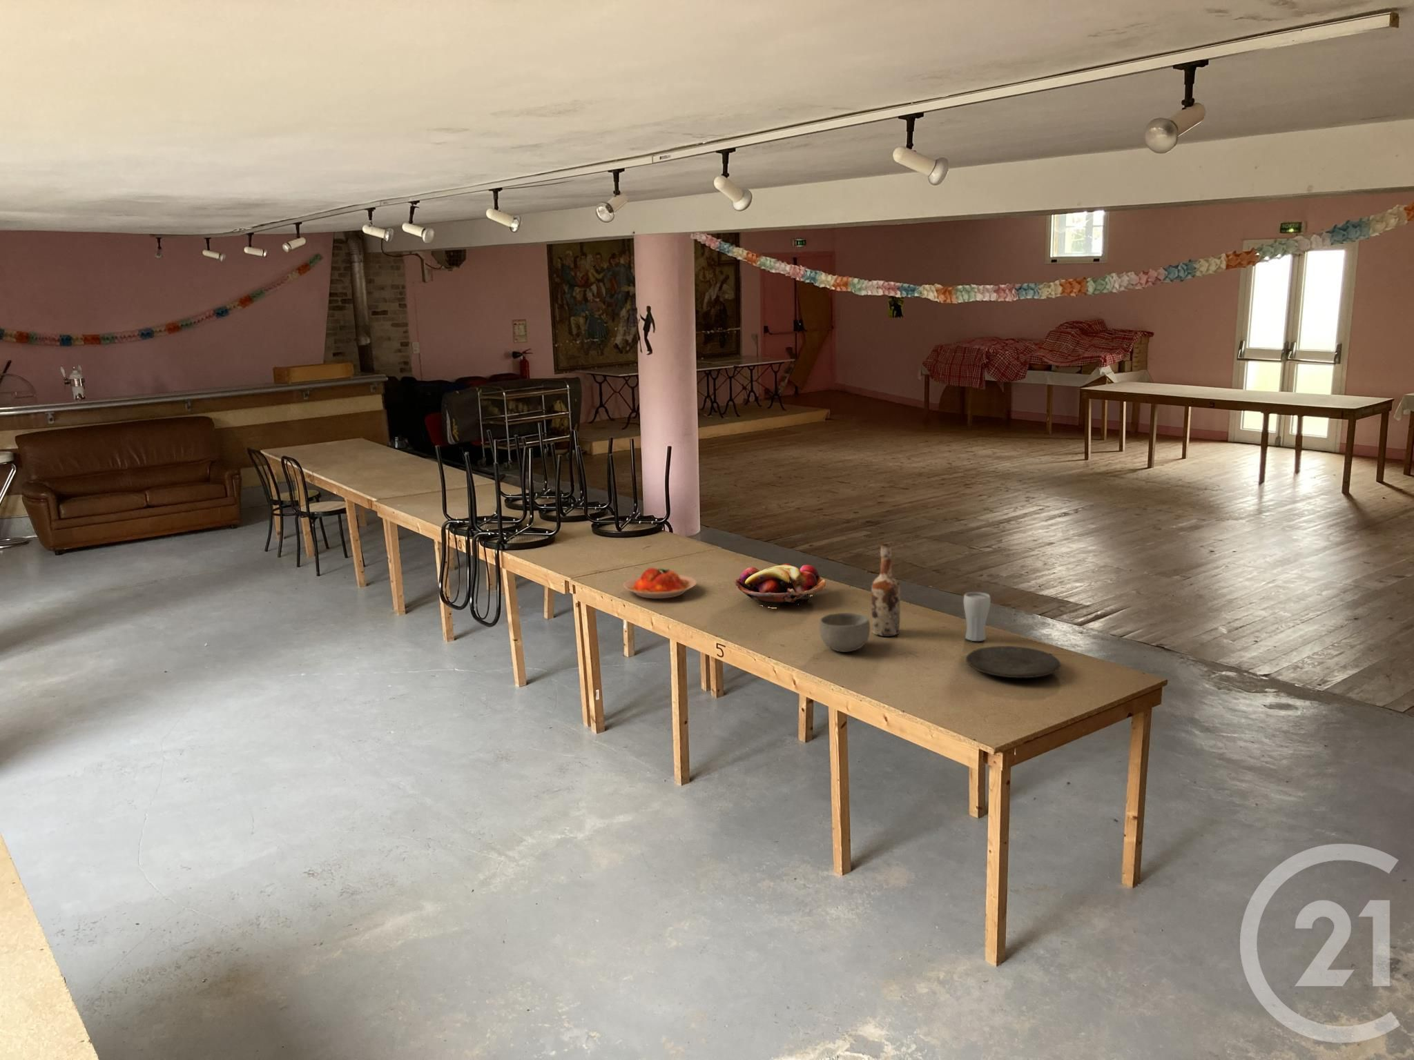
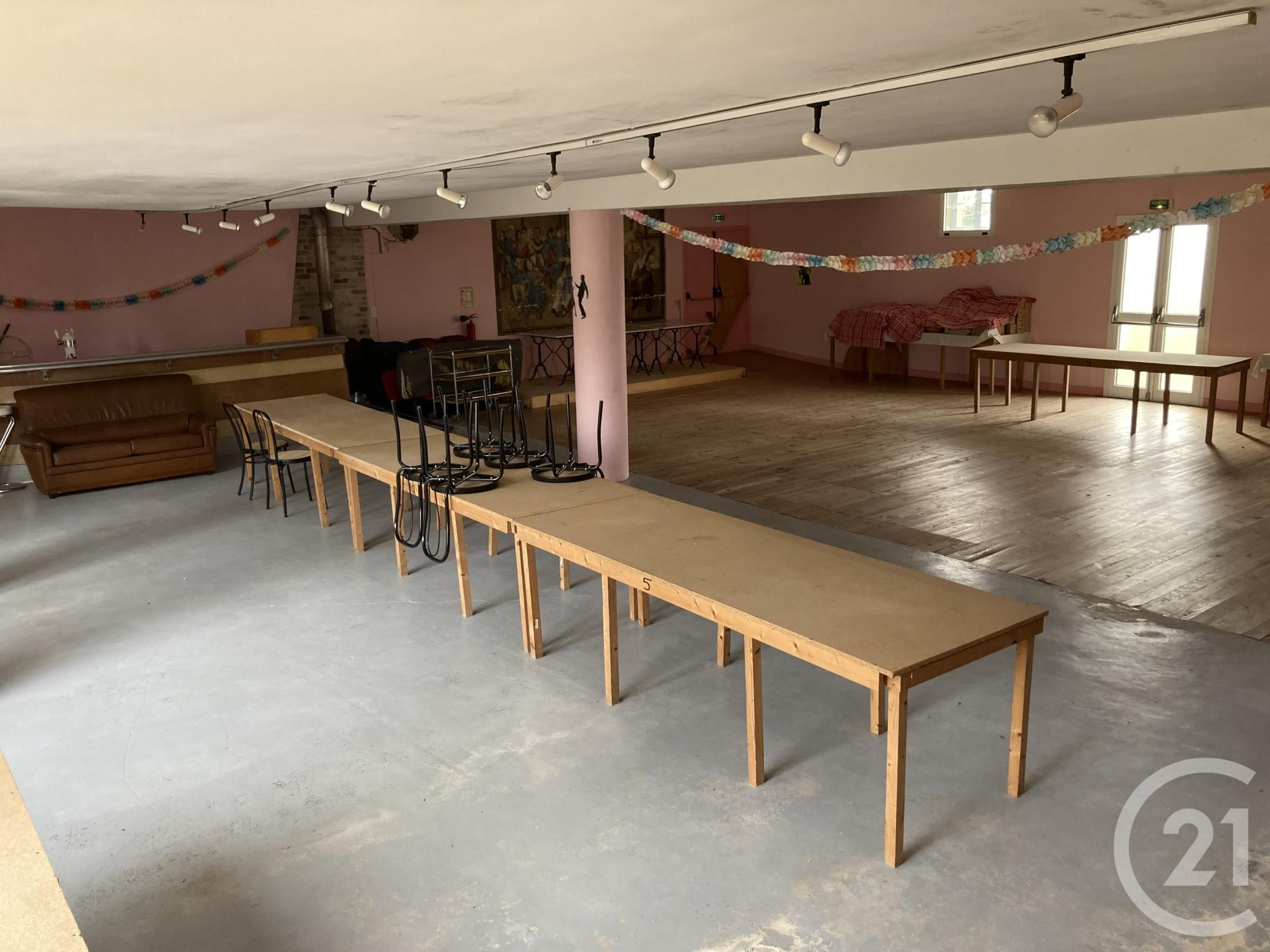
- fruit basket [734,562,826,608]
- plate [622,567,697,599]
- drinking glass [963,591,991,641]
- plate [965,646,1061,678]
- bowl [818,612,872,652]
- wine bottle [871,543,901,637]
